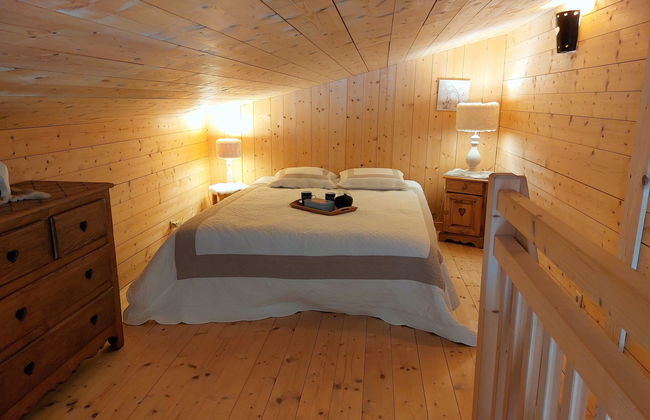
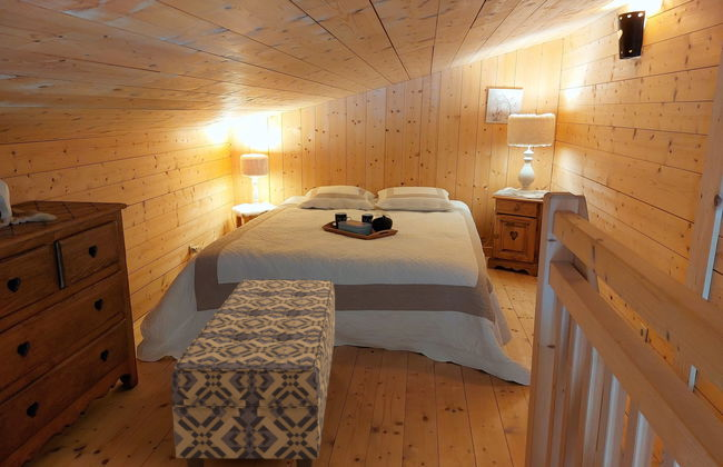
+ bench [170,278,336,467]
